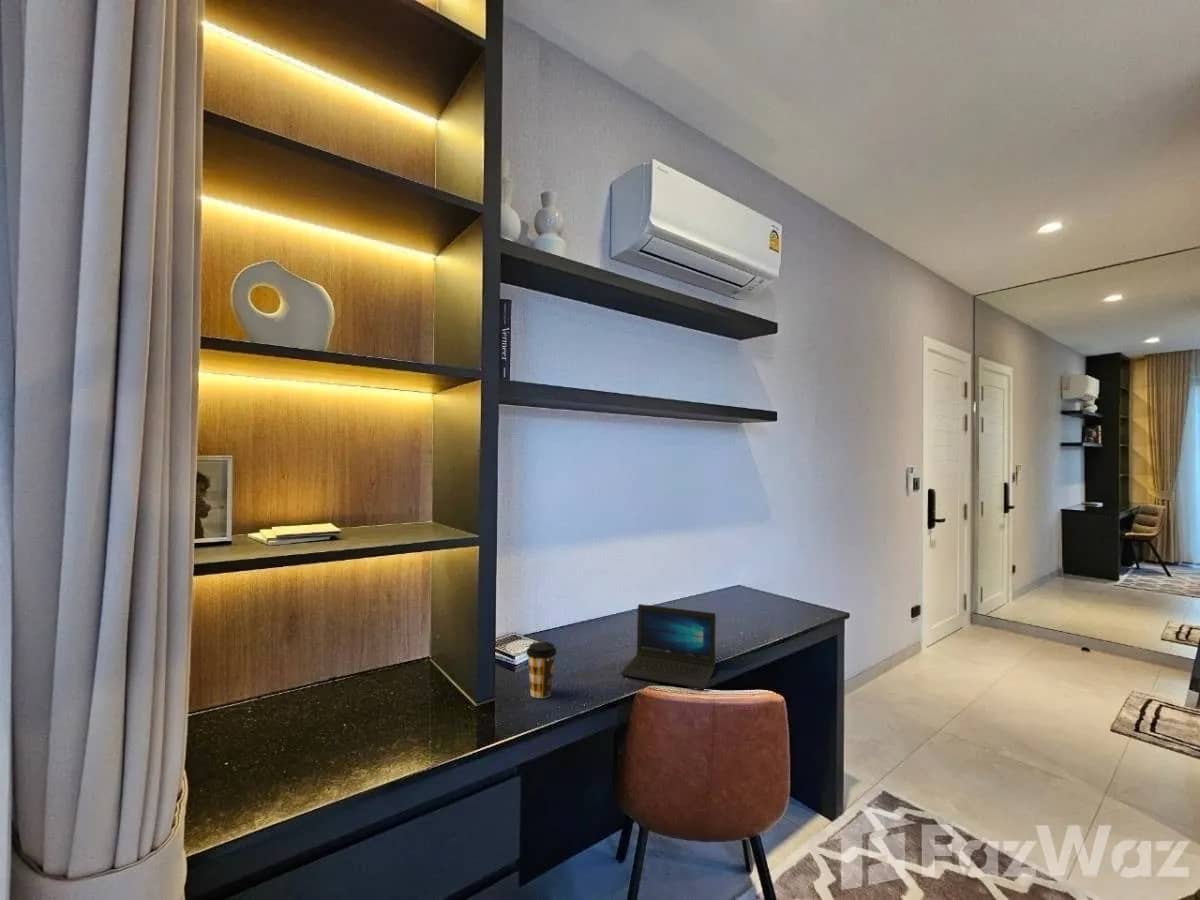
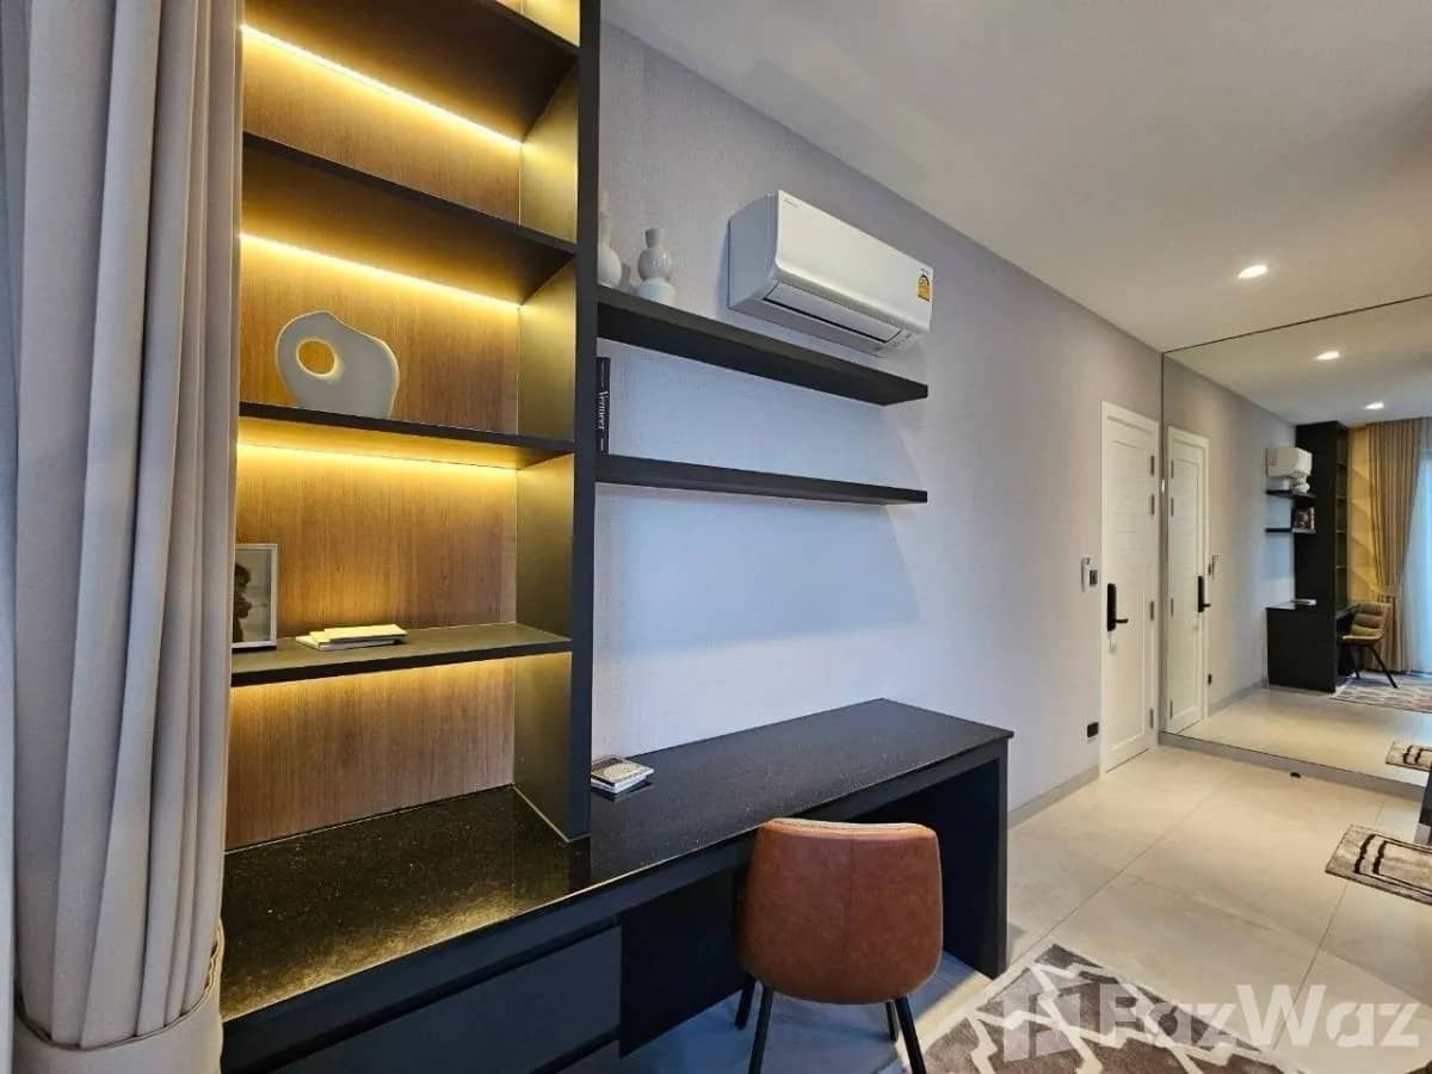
- laptop [620,603,717,690]
- coffee cup [525,641,558,699]
